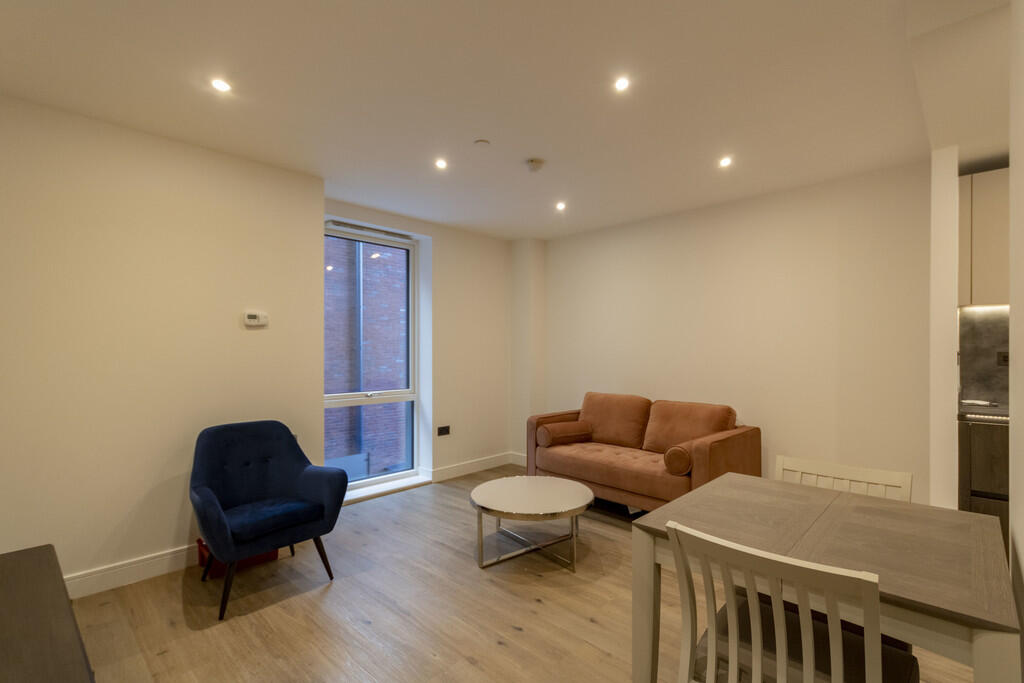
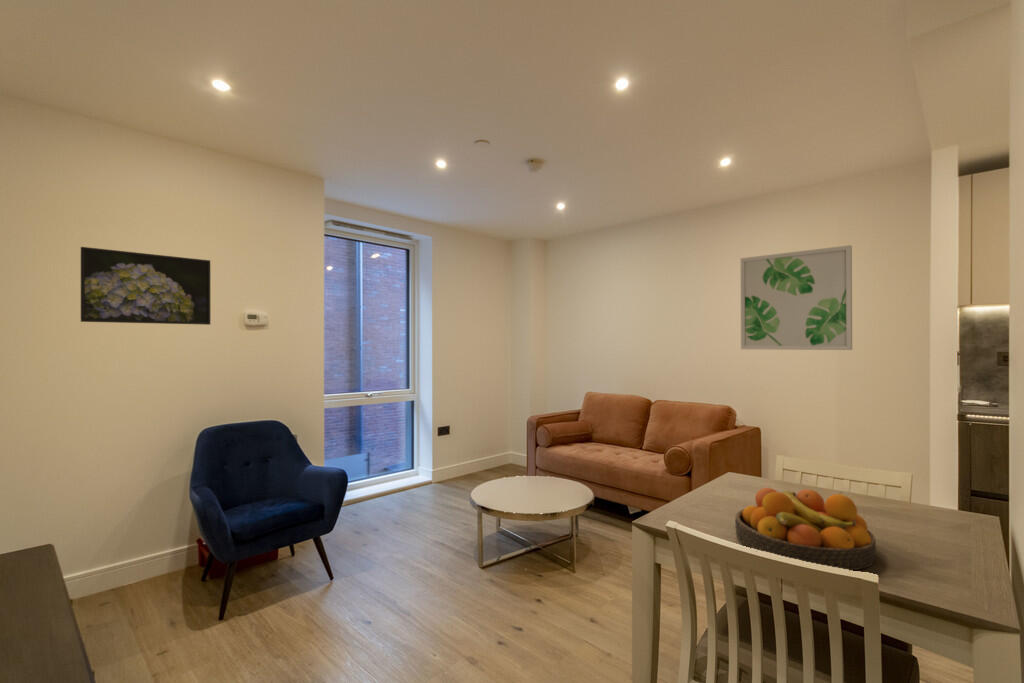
+ fruit bowl [734,487,877,571]
+ wall art [740,244,853,351]
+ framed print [80,246,211,326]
